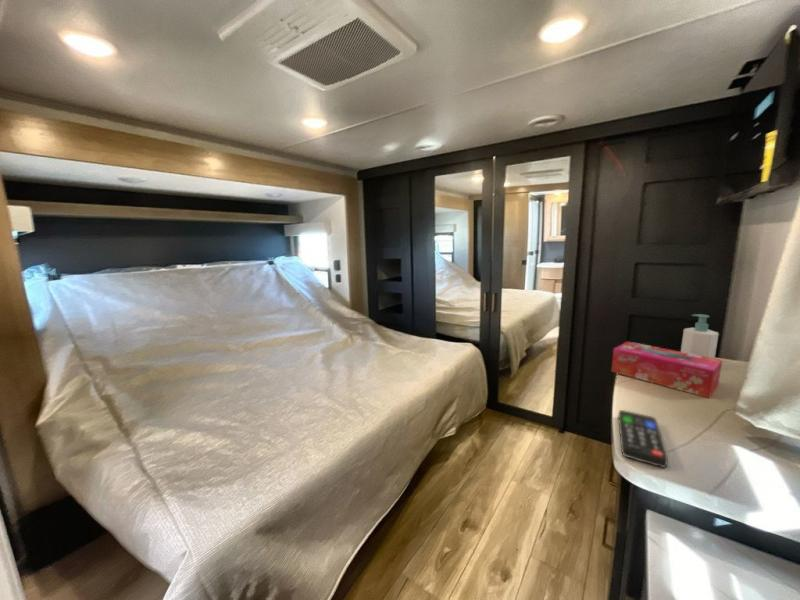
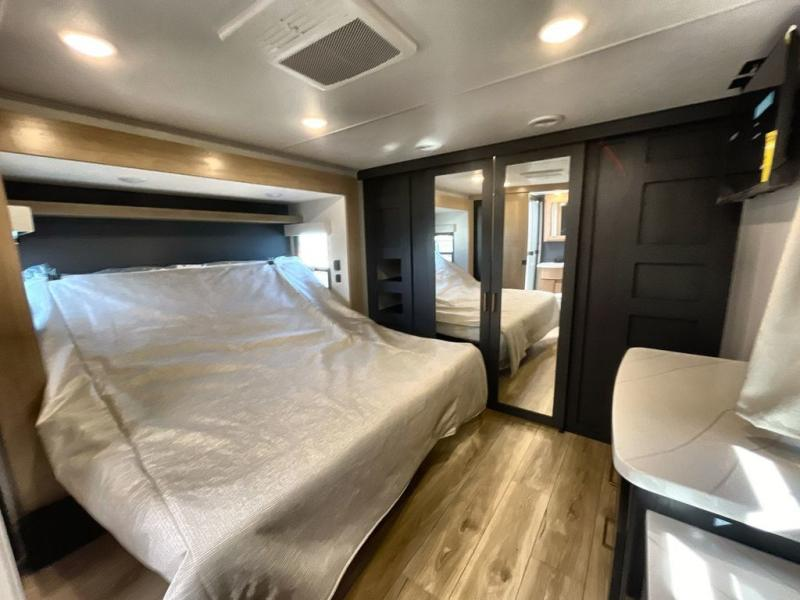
- remote control [617,409,669,469]
- tissue box [610,340,723,399]
- soap bottle [680,313,720,358]
